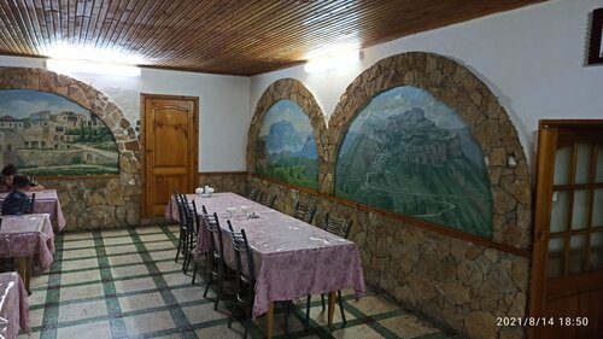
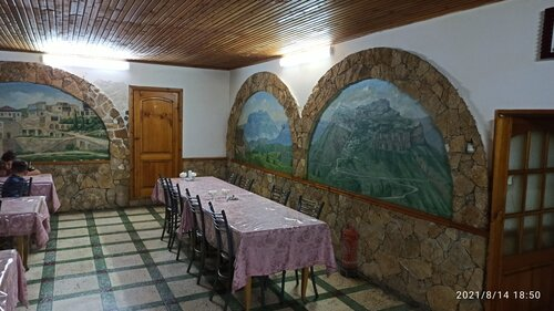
+ fire extinguisher [337,220,362,279]
